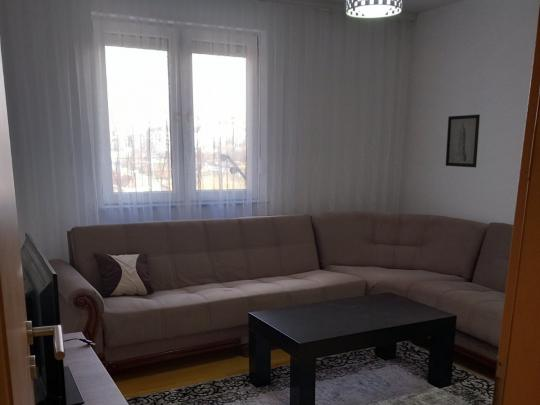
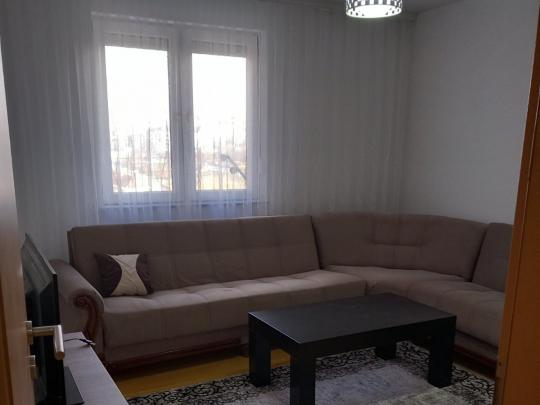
- wall art [445,114,481,168]
